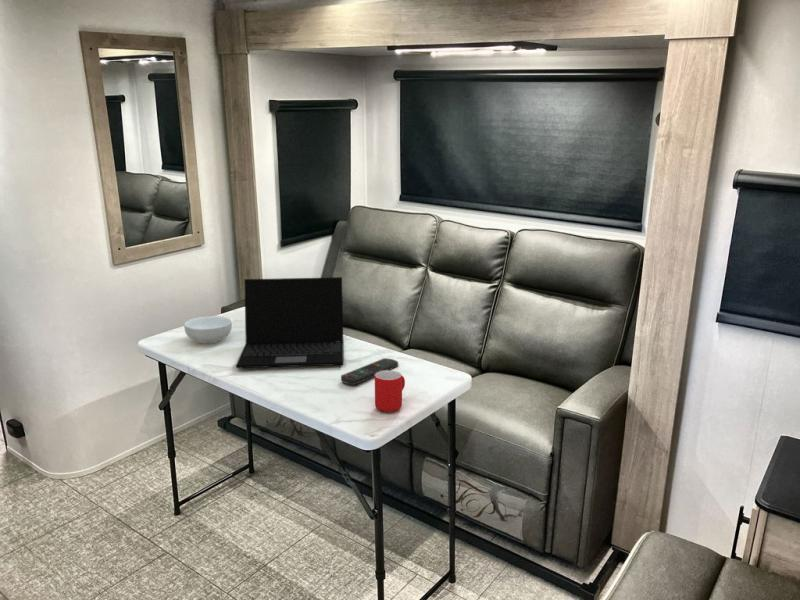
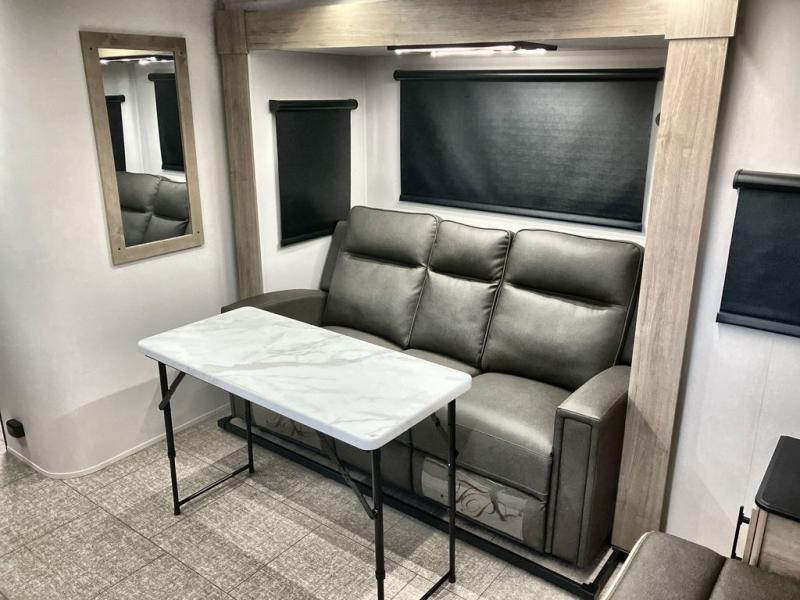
- cereal bowl [183,315,233,345]
- laptop [235,276,345,369]
- remote control [340,357,399,386]
- mug [374,370,406,413]
